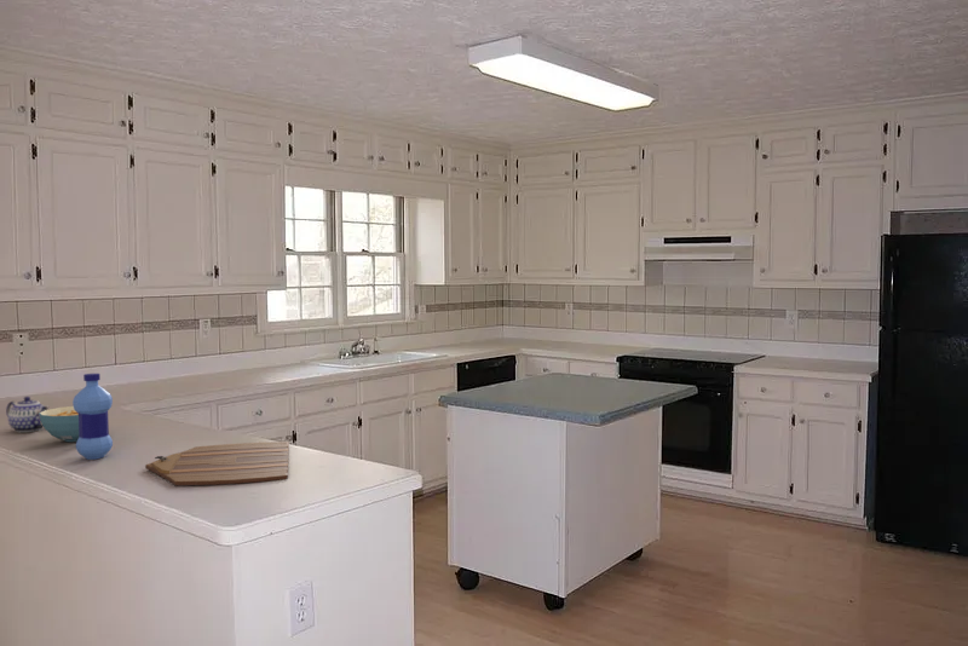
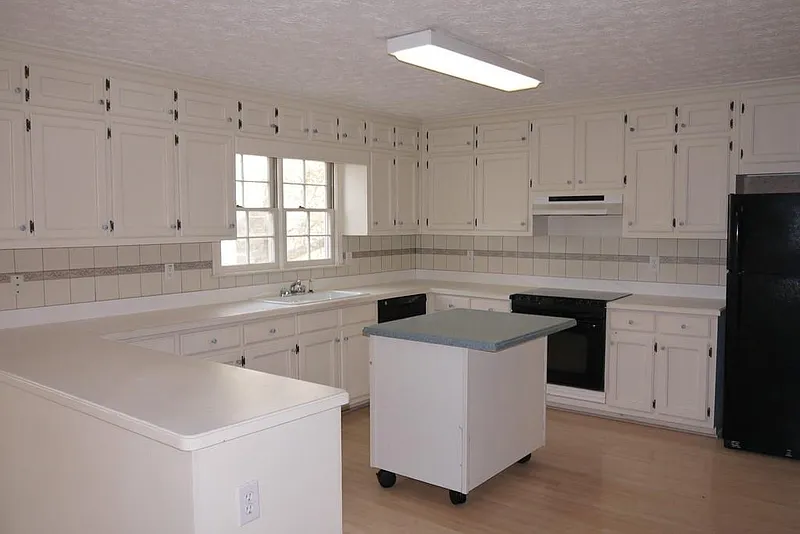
- cereal bowl [39,405,79,443]
- water bottle [71,373,114,461]
- cutting board [144,440,290,486]
- teapot [5,396,50,433]
